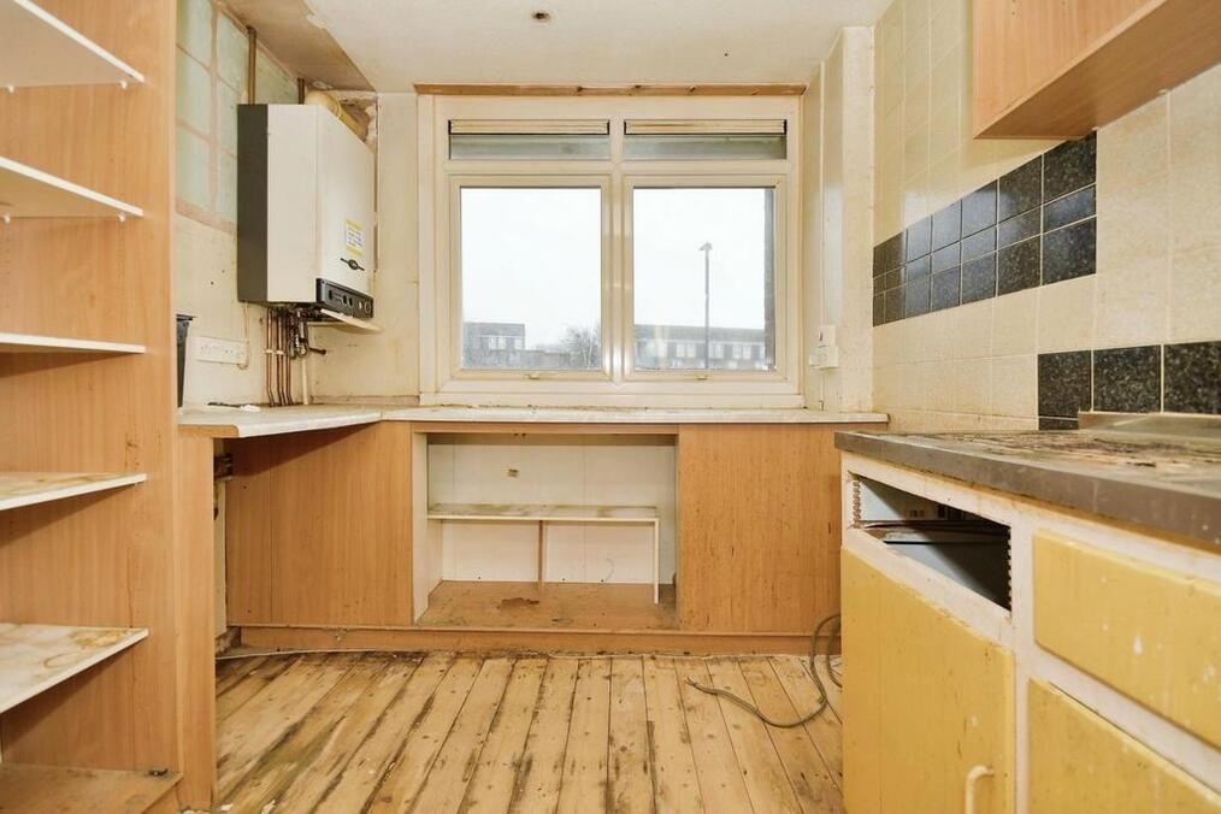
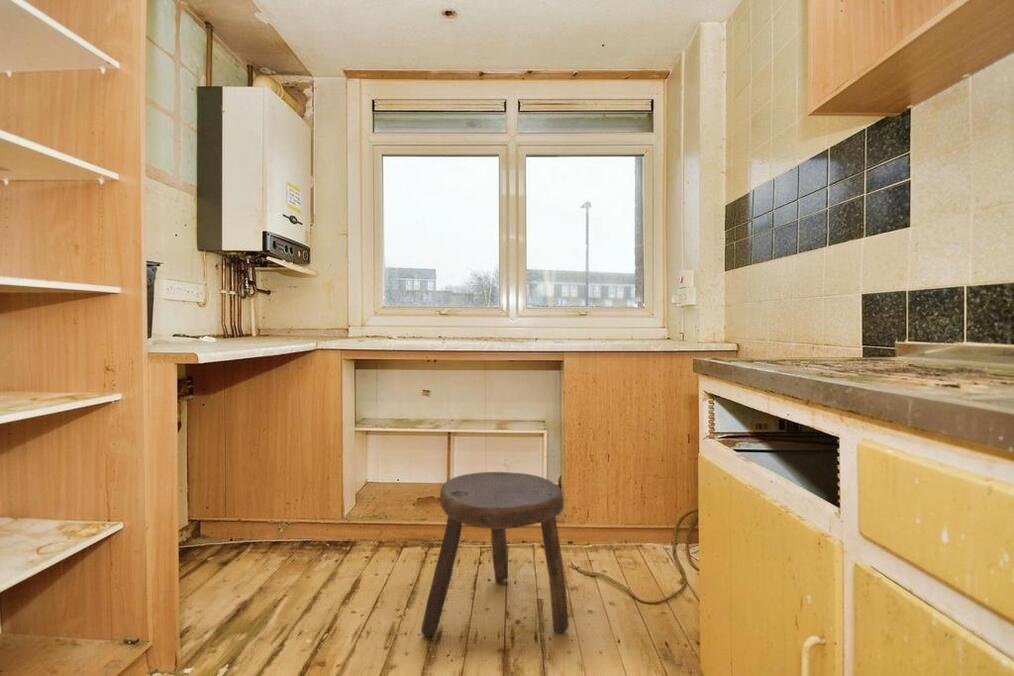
+ stool [420,471,570,637]
